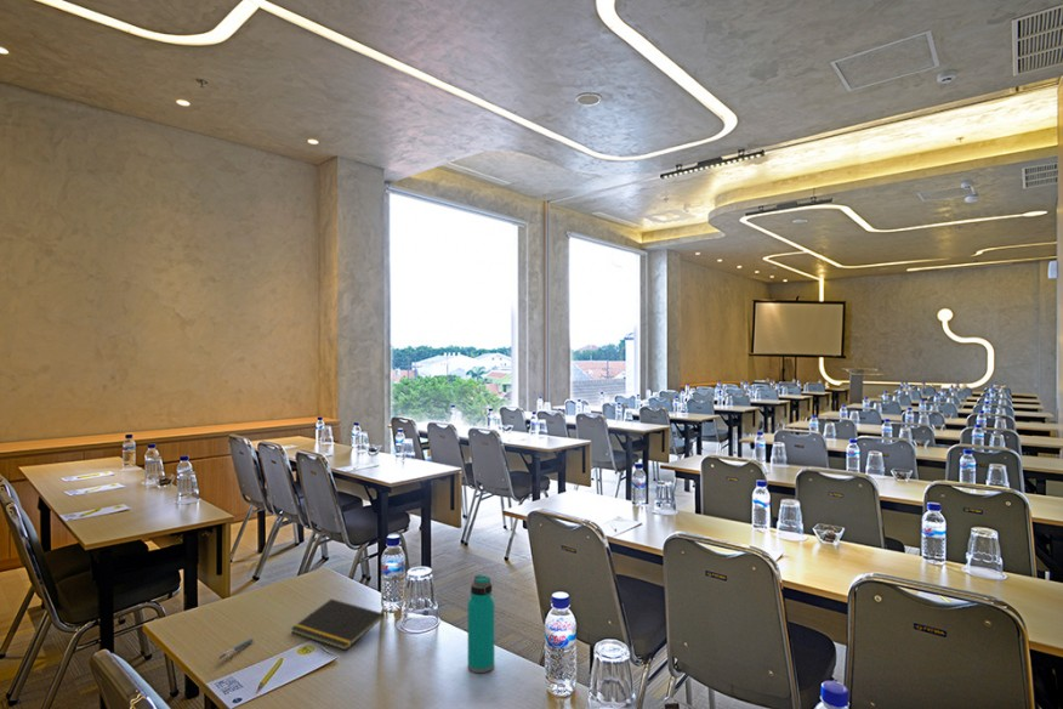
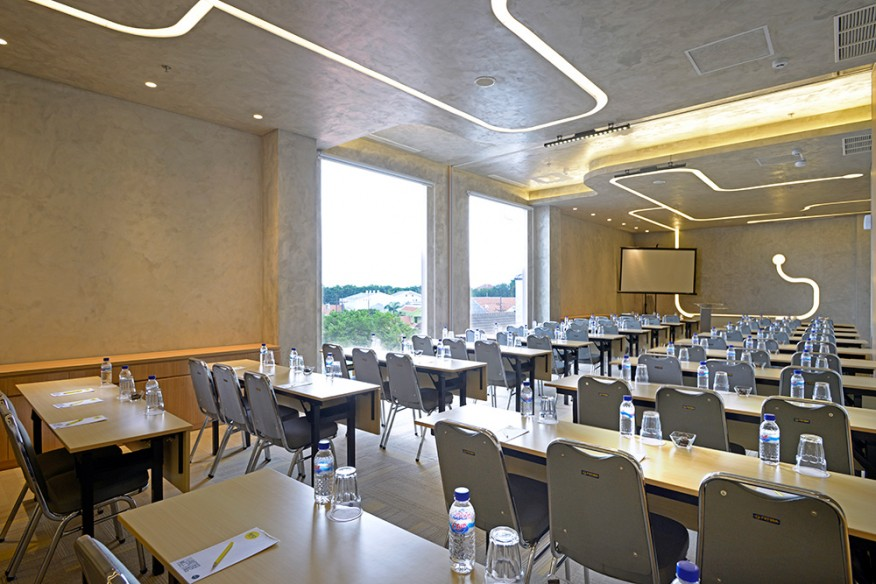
- notepad [290,597,386,652]
- water bottle [467,573,495,674]
- pen [216,637,255,660]
